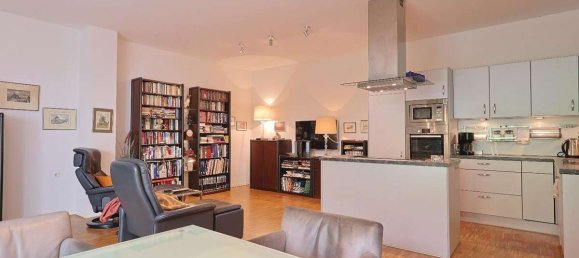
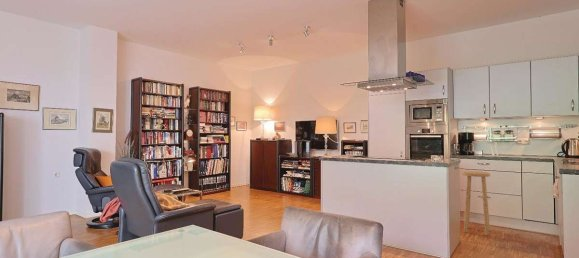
+ stool [461,170,491,237]
